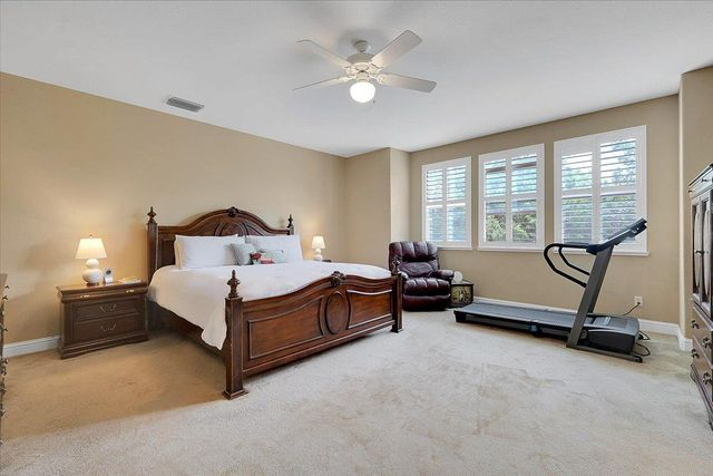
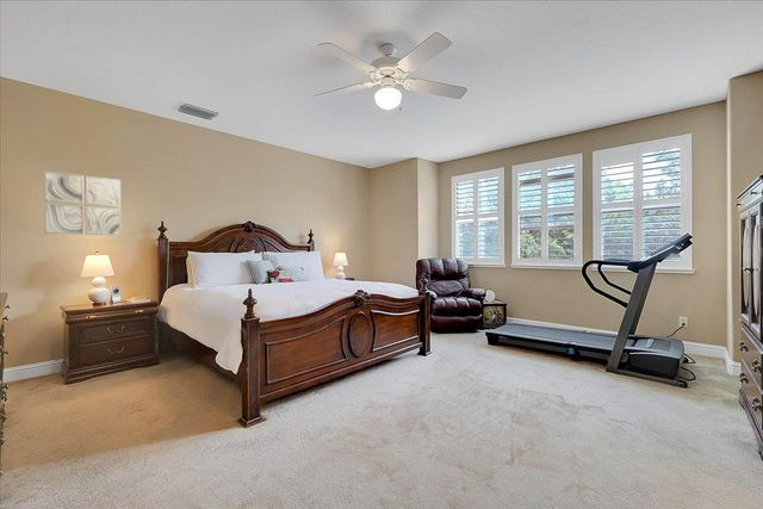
+ wall art [43,169,122,237]
